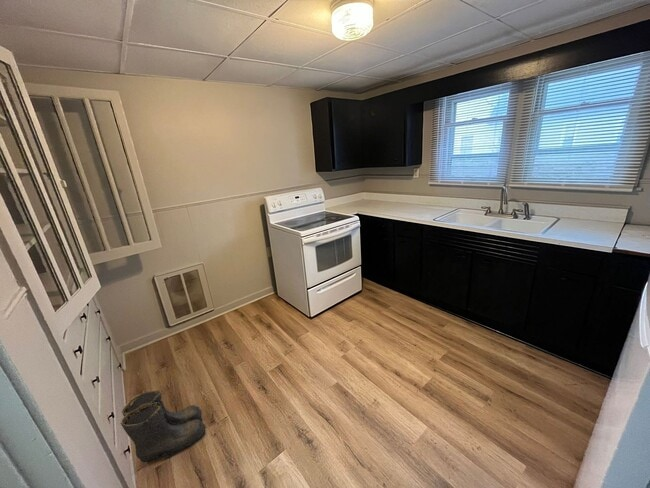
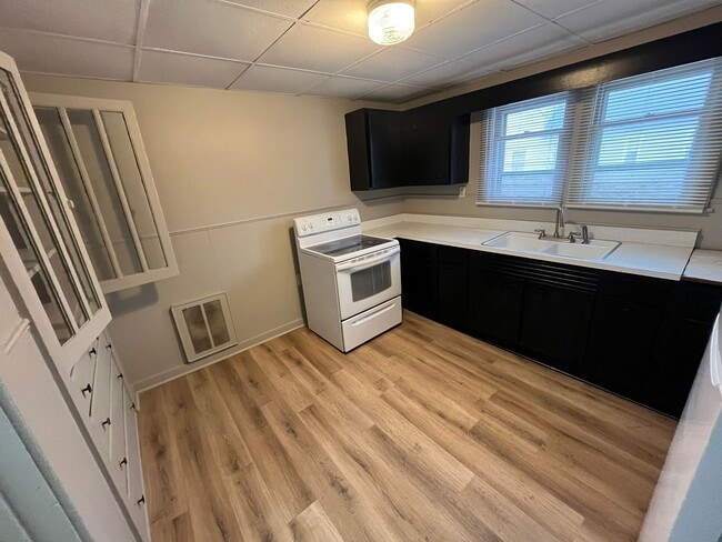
- boots [120,389,207,464]
